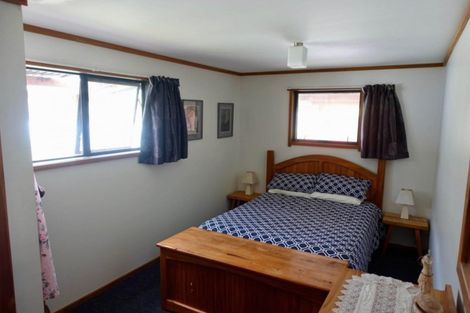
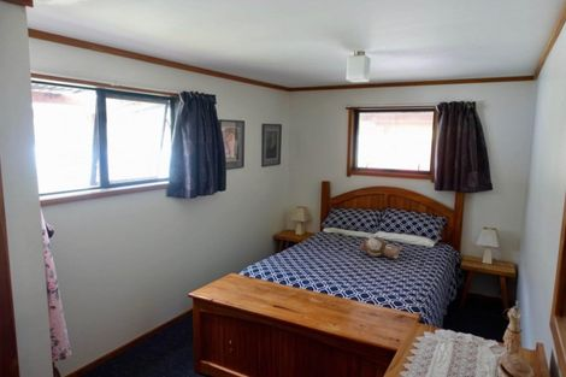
+ teddy bear [359,235,403,260]
